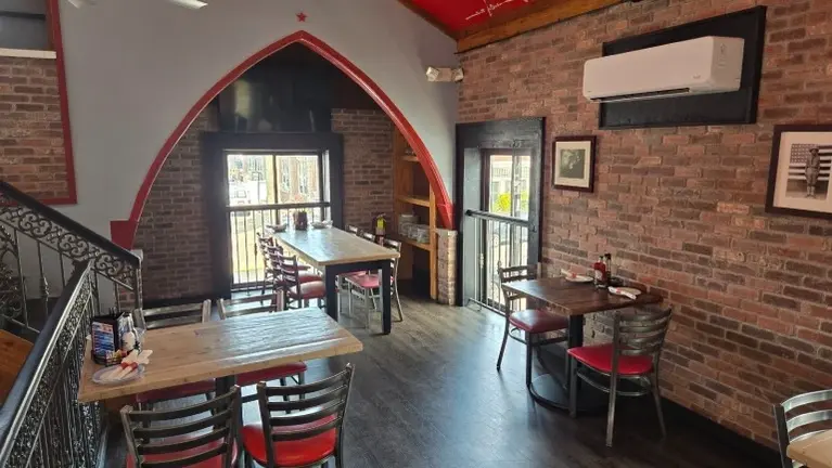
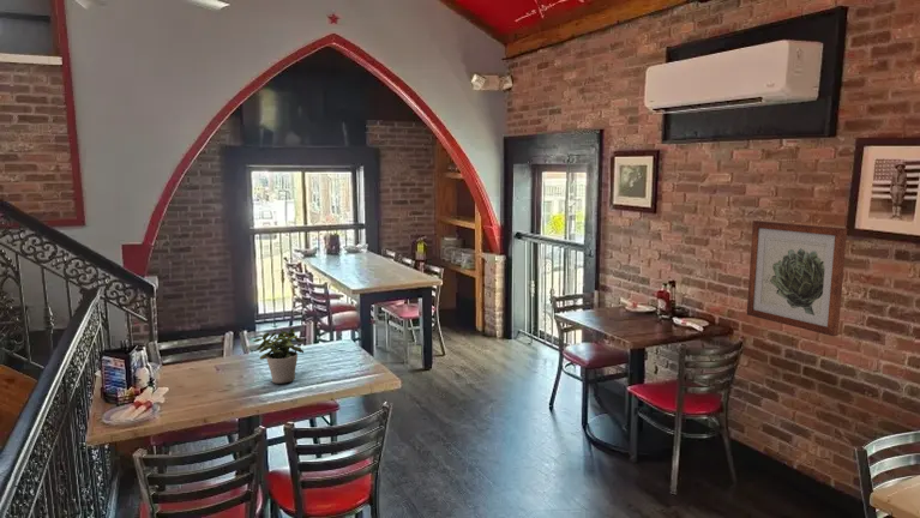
+ potted plant [252,327,306,385]
+ wall art [746,219,848,337]
